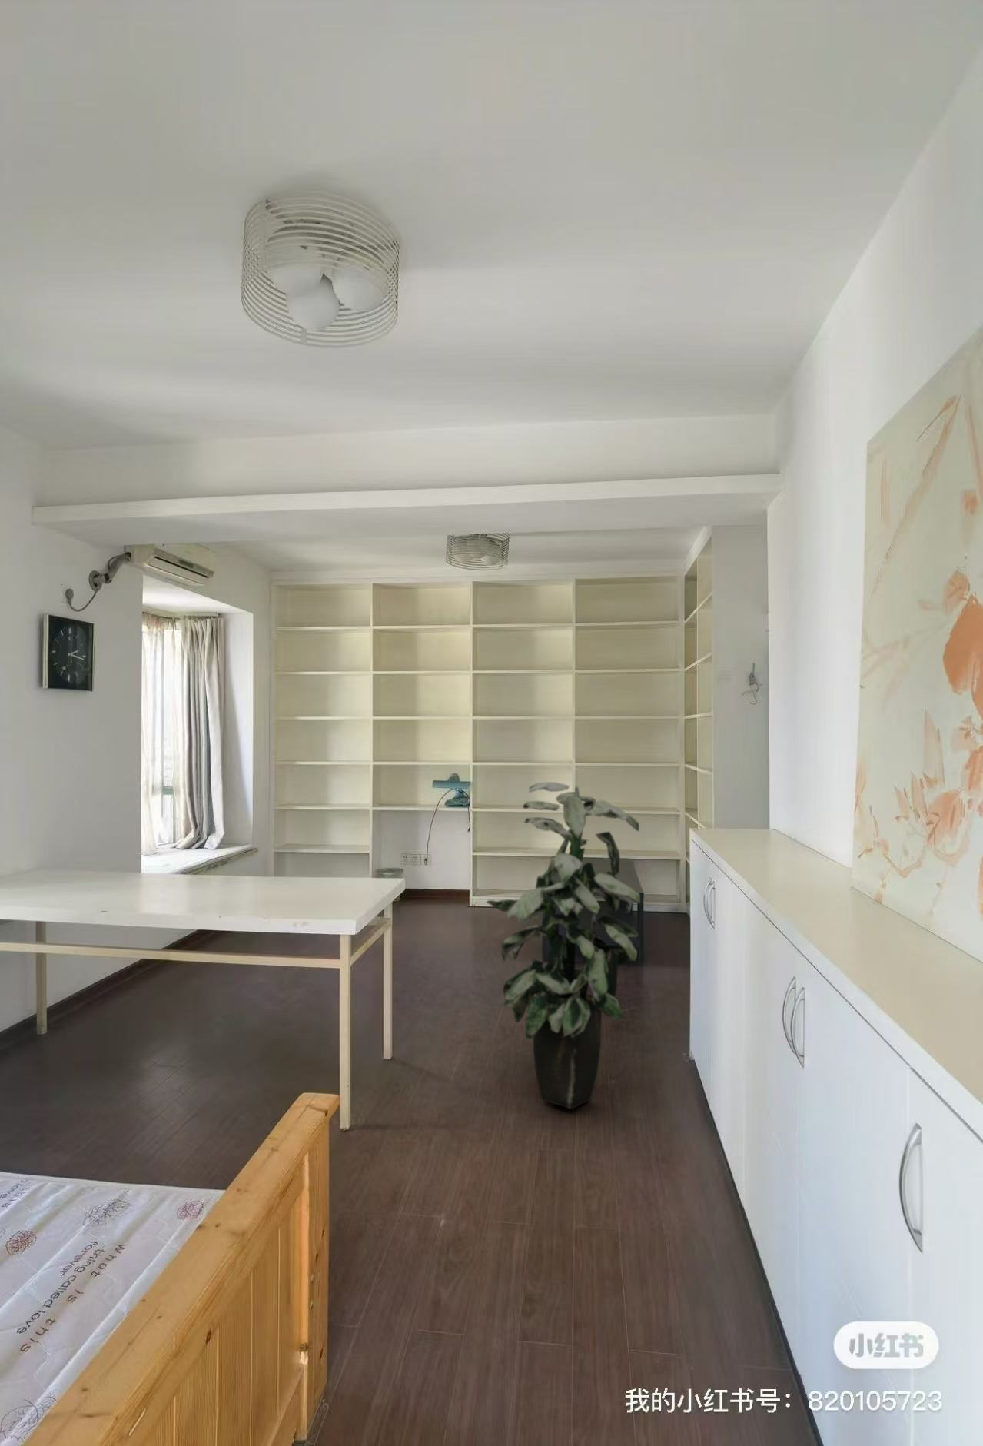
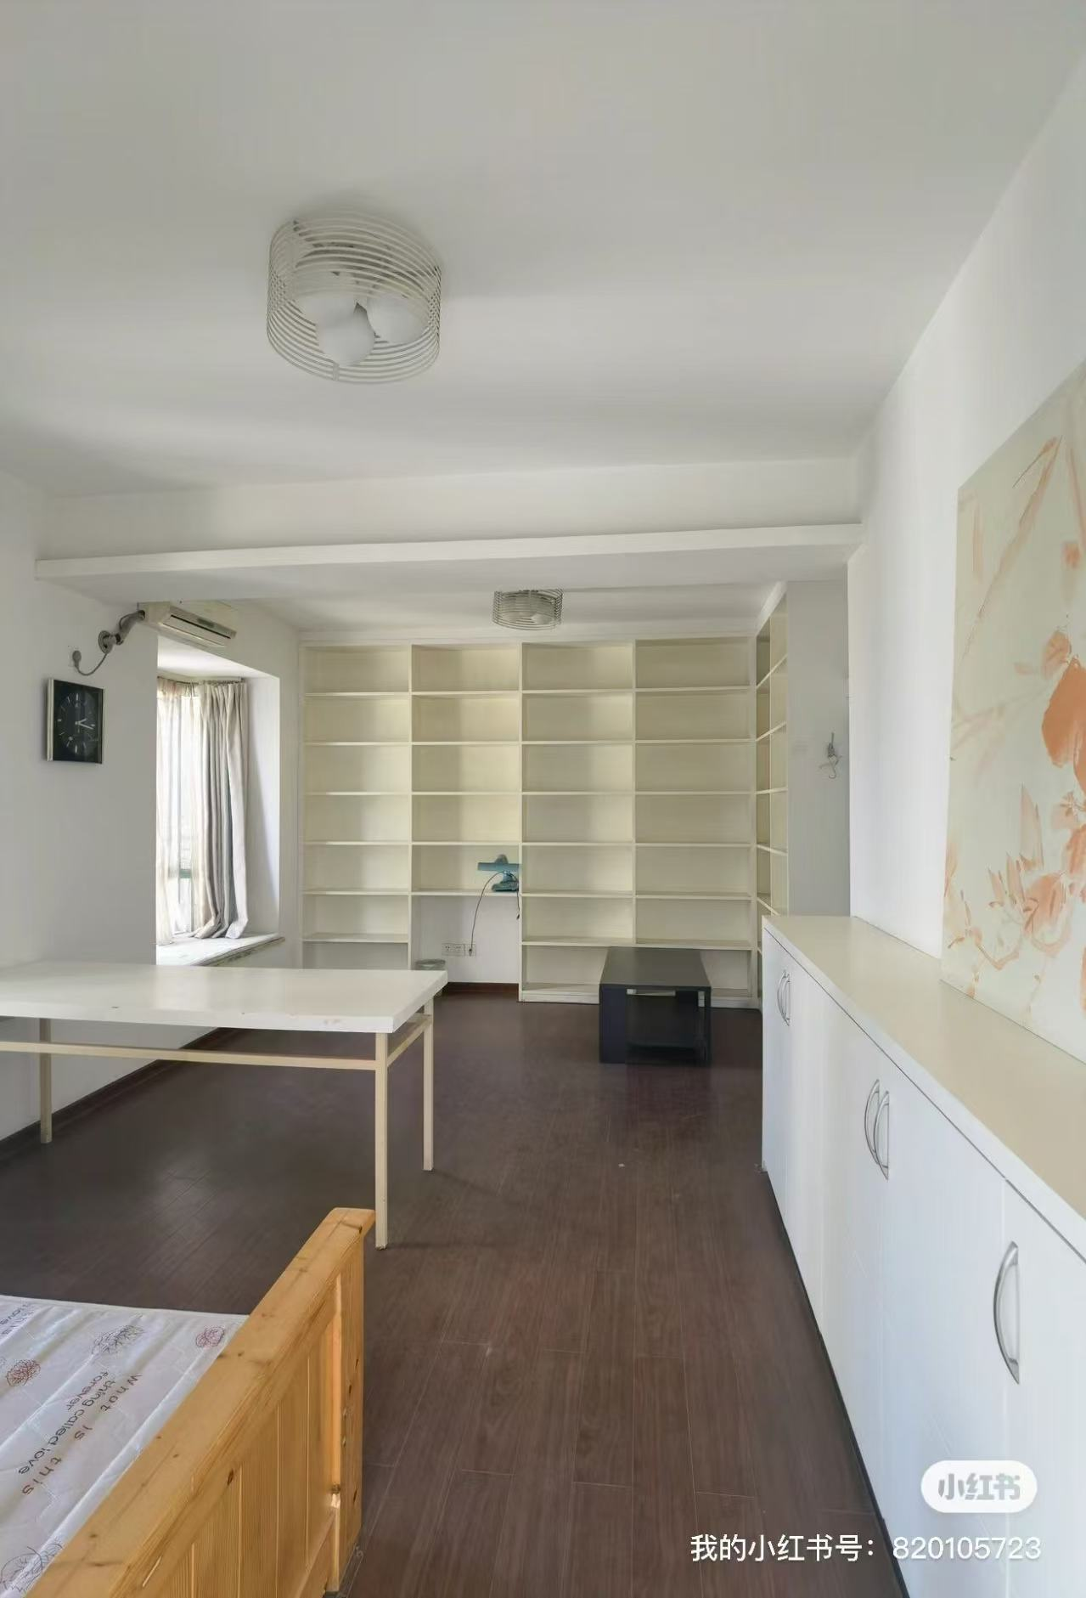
- indoor plant [485,781,641,1109]
